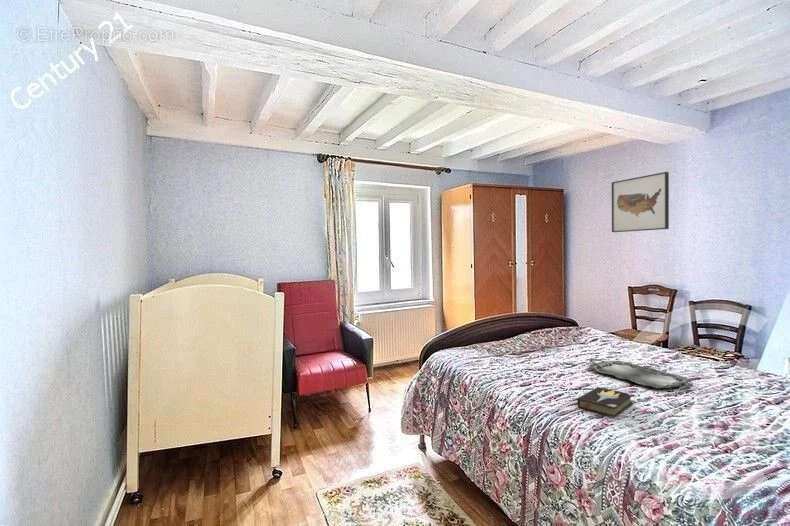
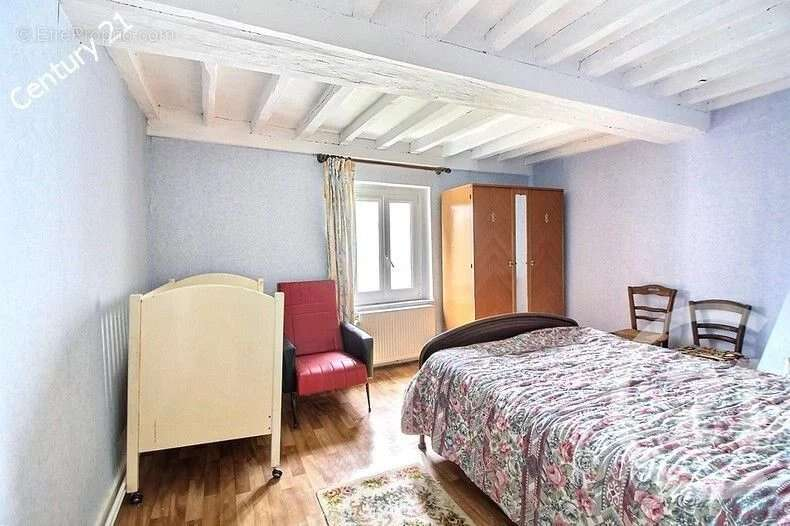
- serving tray [588,358,694,389]
- wall art [611,171,670,233]
- hardback book [576,386,634,419]
